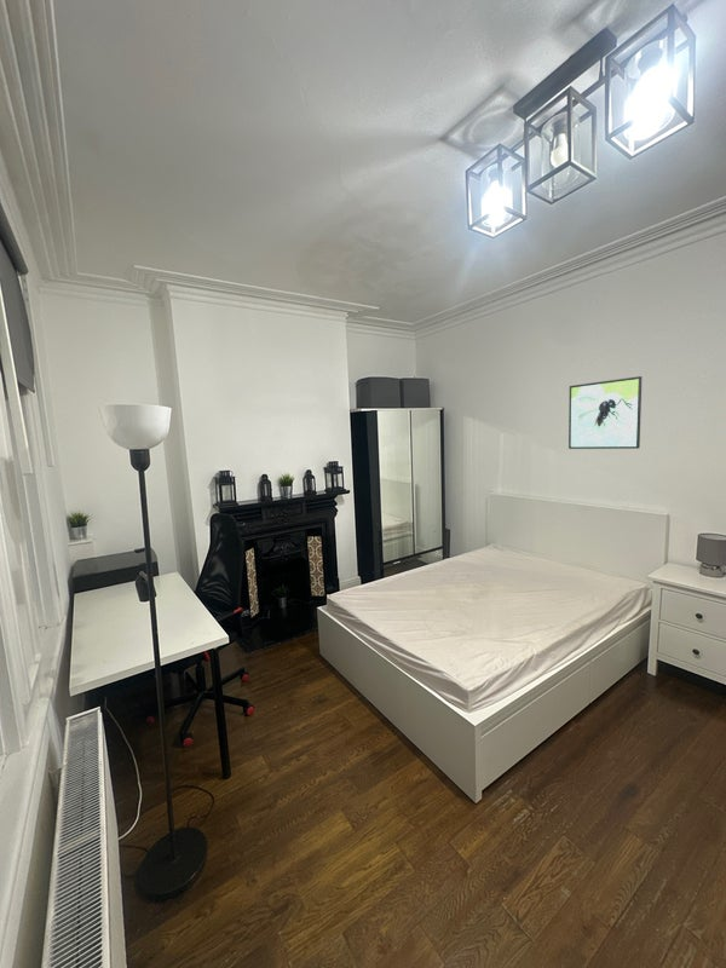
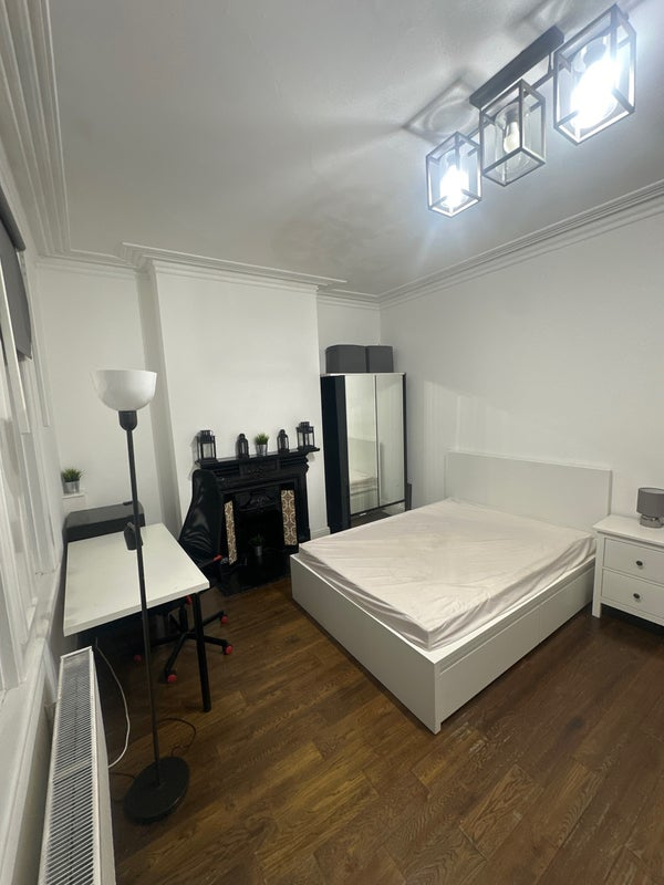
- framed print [567,375,643,450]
